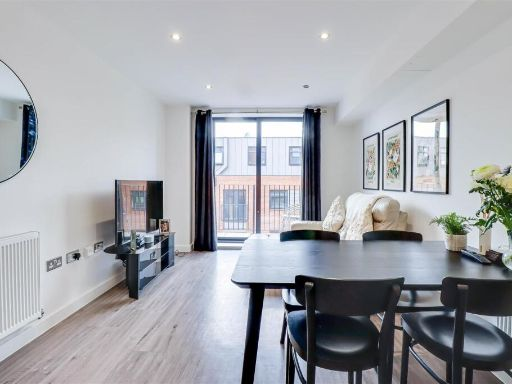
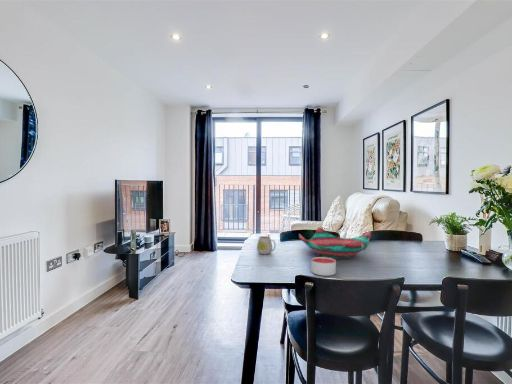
+ mug [256,235,277,255]
+ decorative bowl [298,226,372,260]
+ candle [310,256,337,277]
